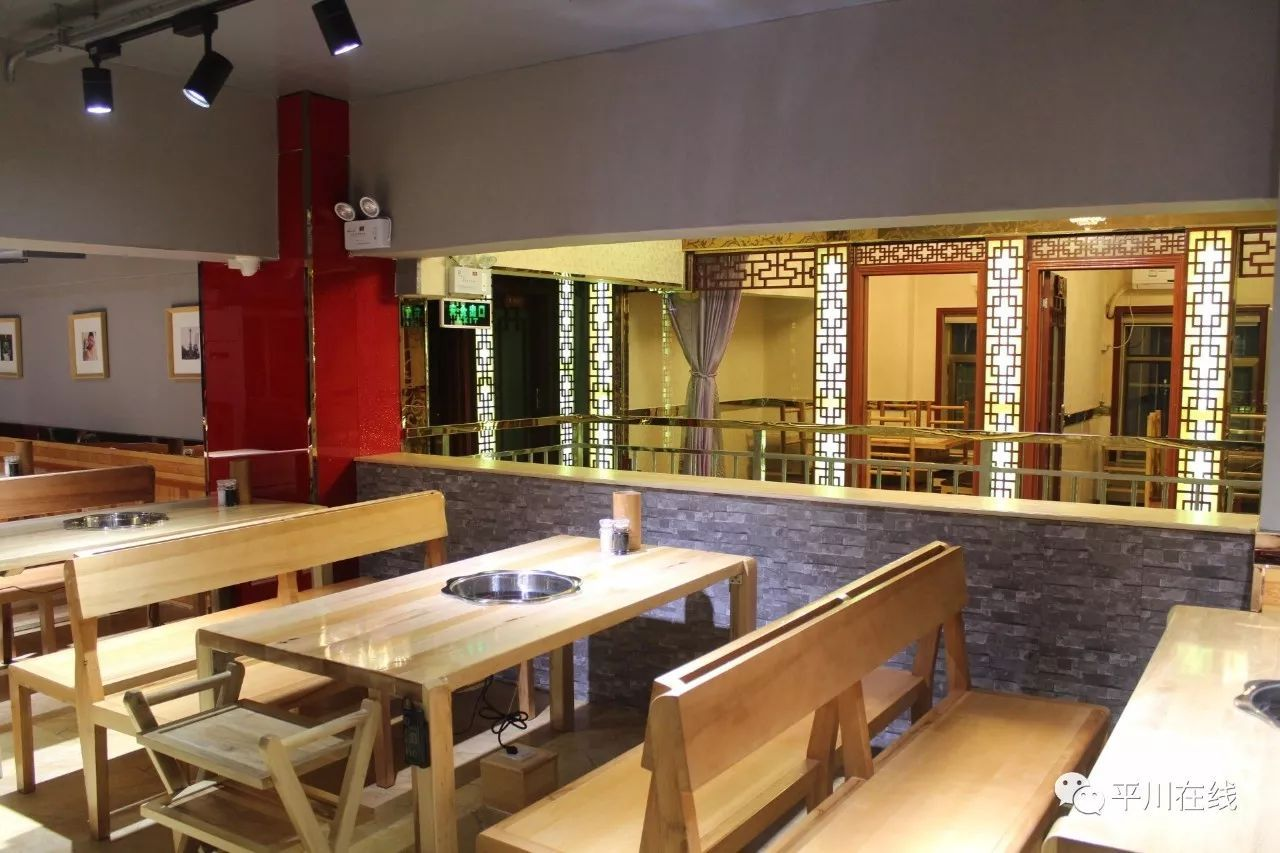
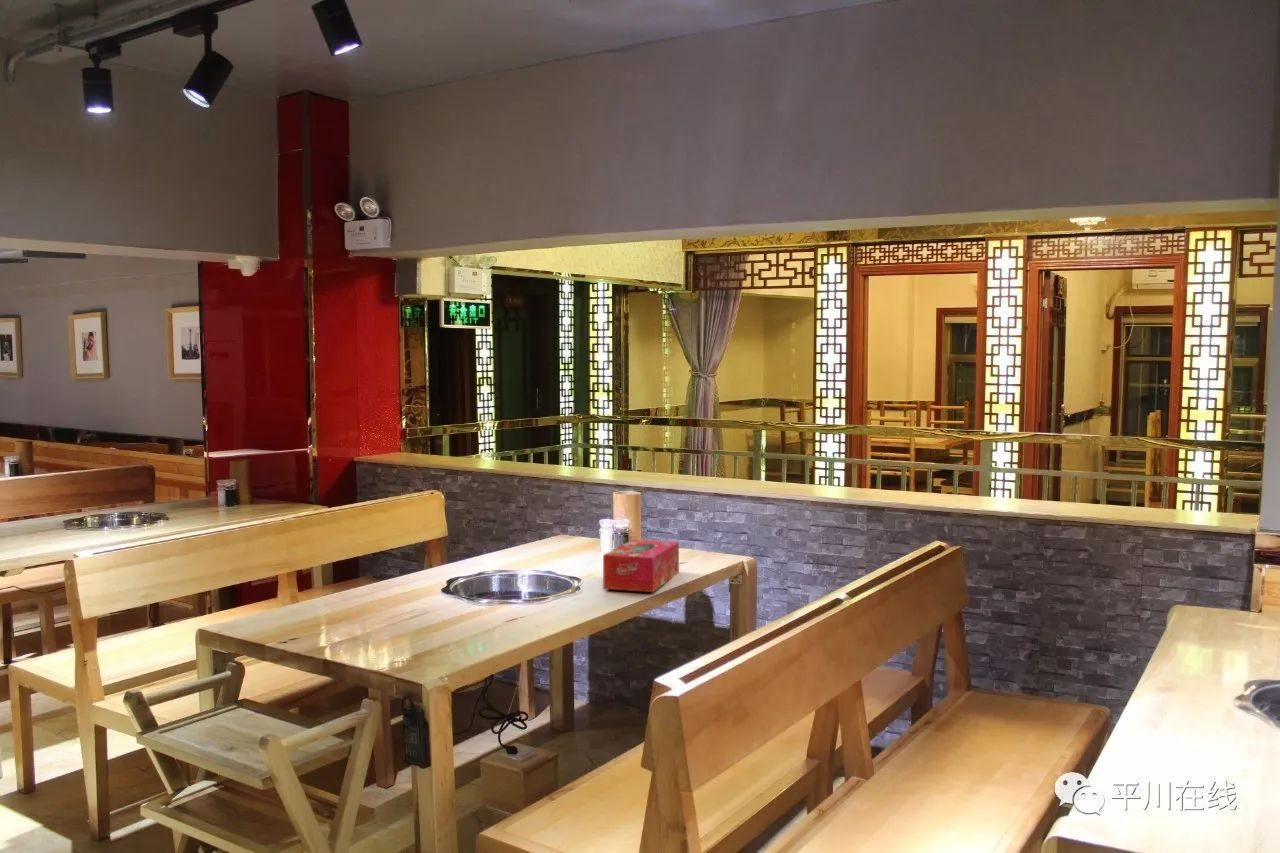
+ tissue box [602,538,680,593]
